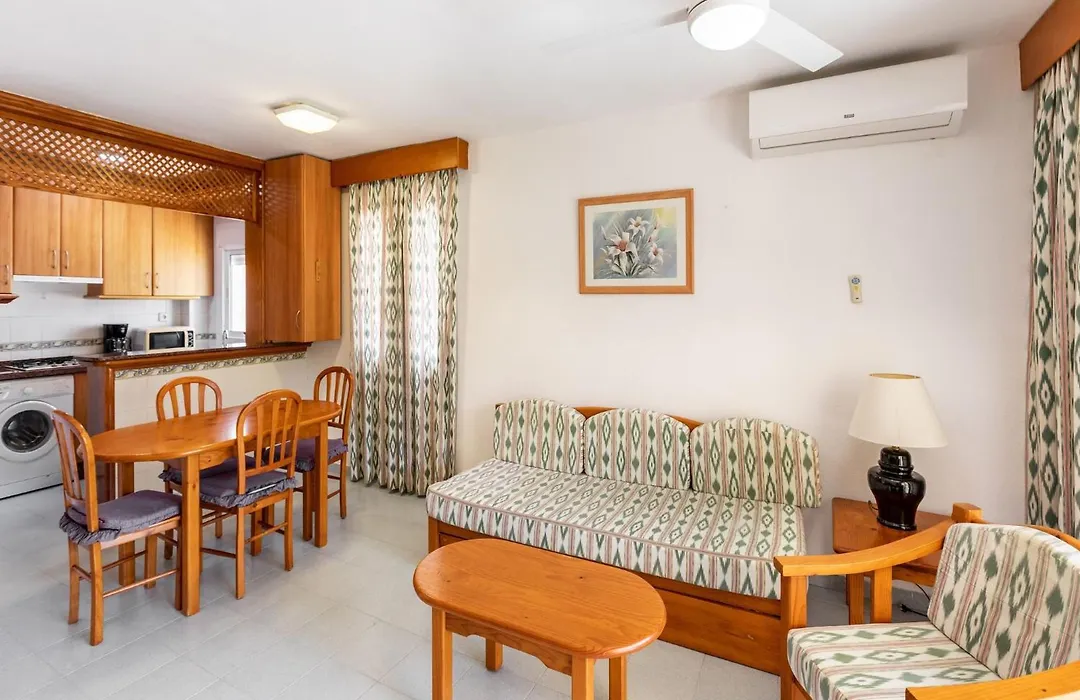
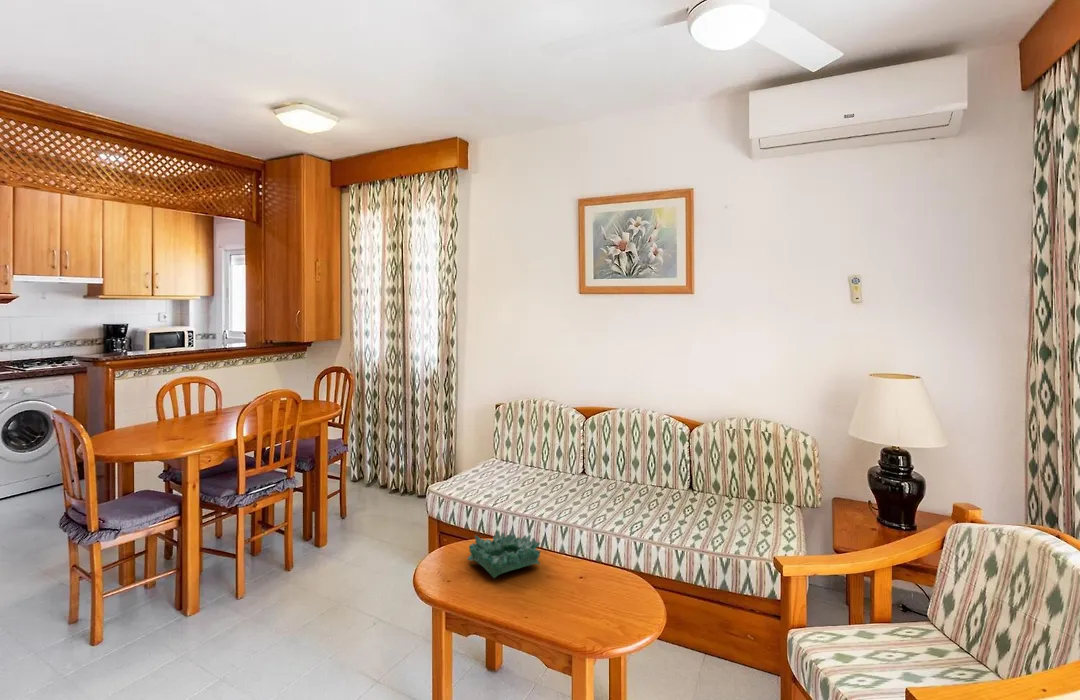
+ decorative bowl [466,529,542,579]
